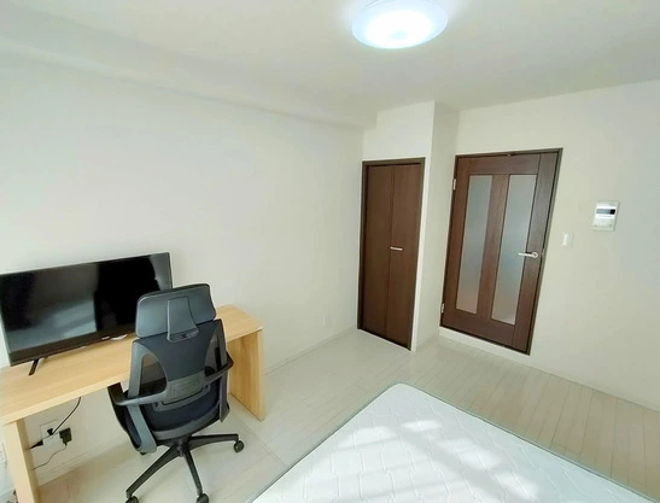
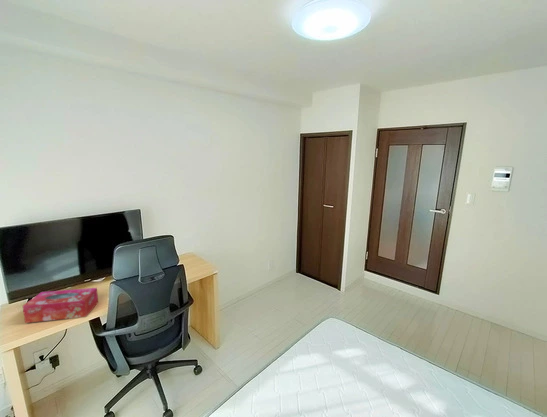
+ tissue box [22,287,99,324]
